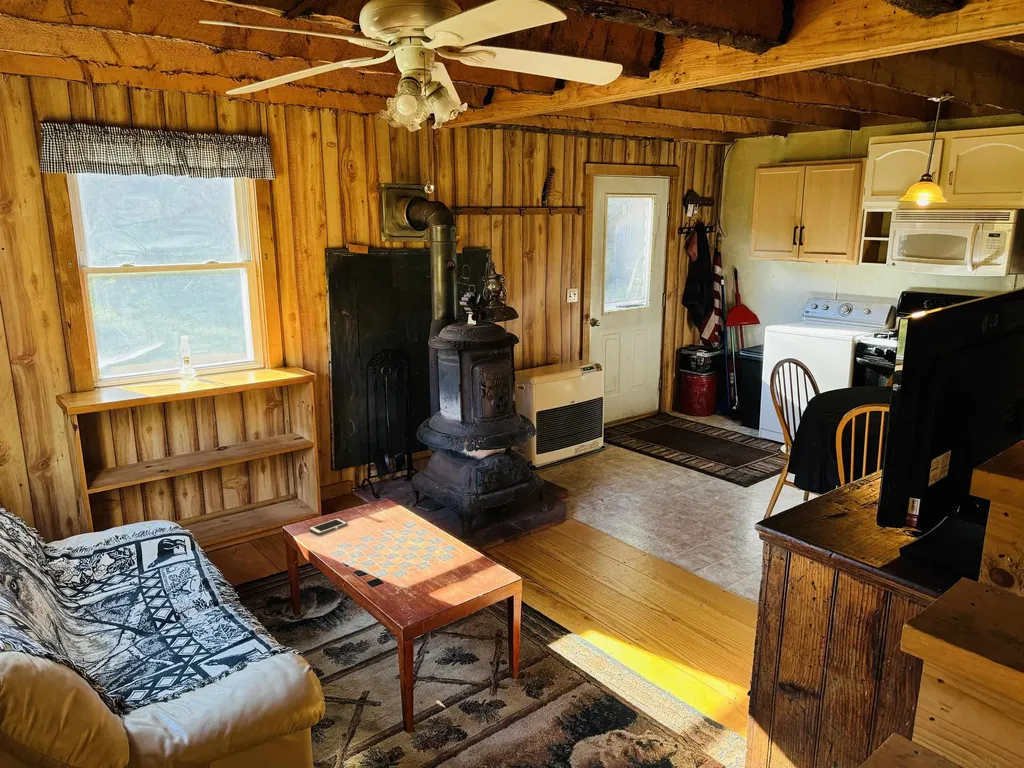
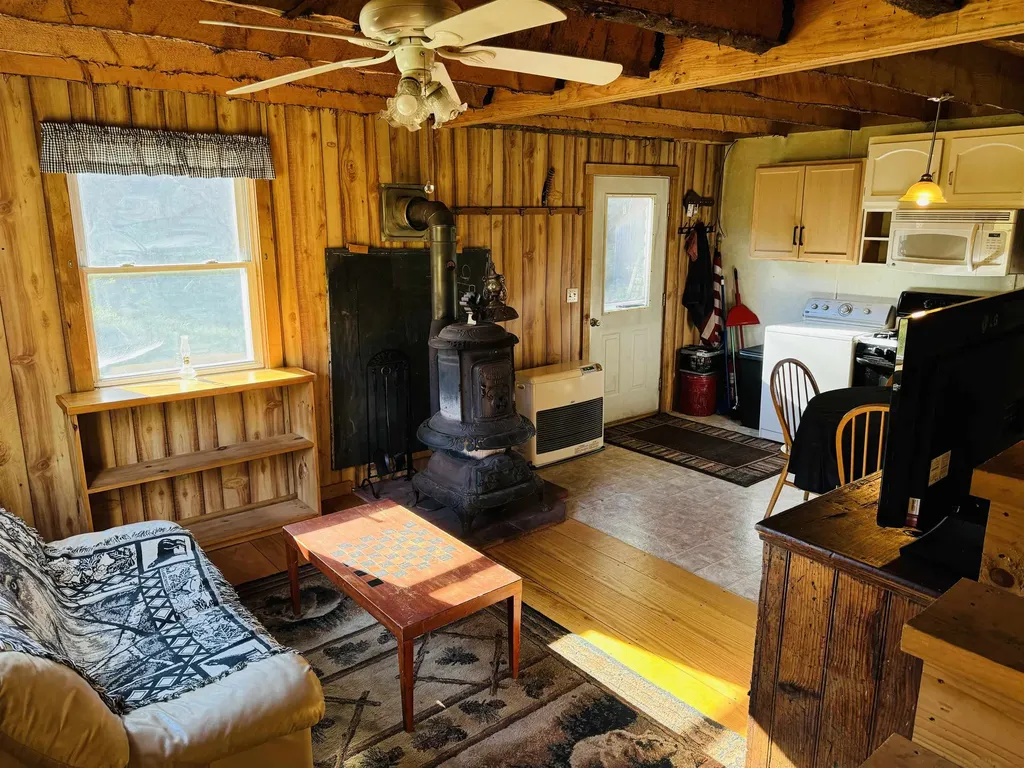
- cell phone [308,517,348,536]
